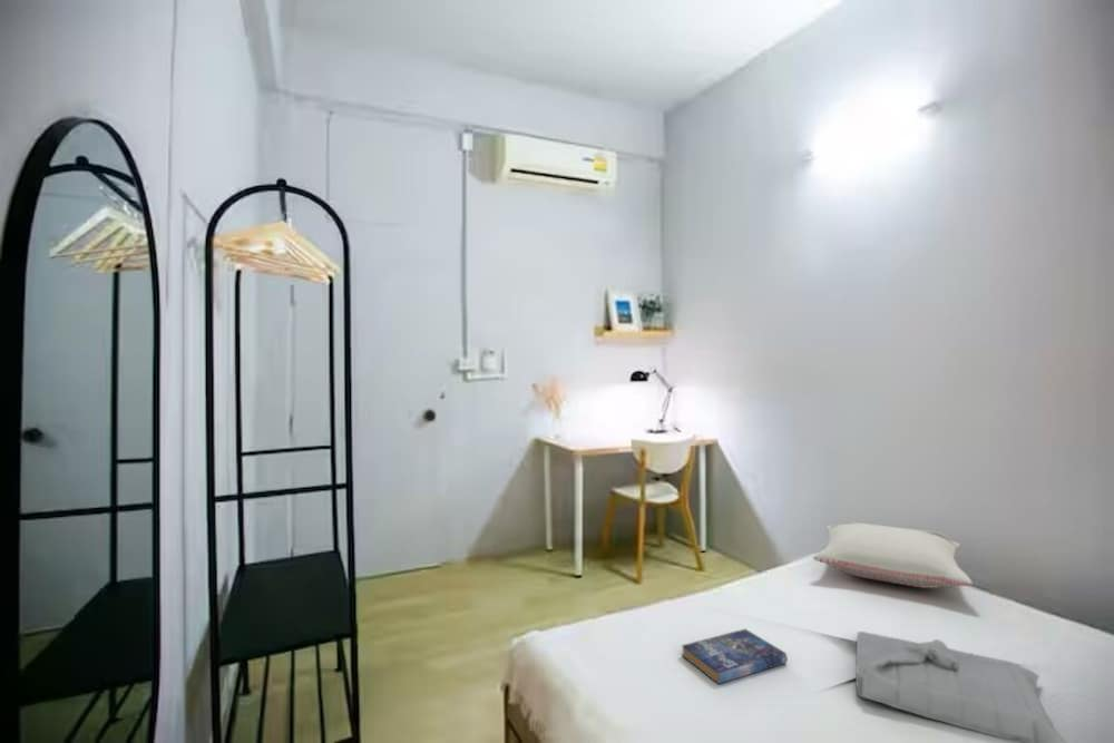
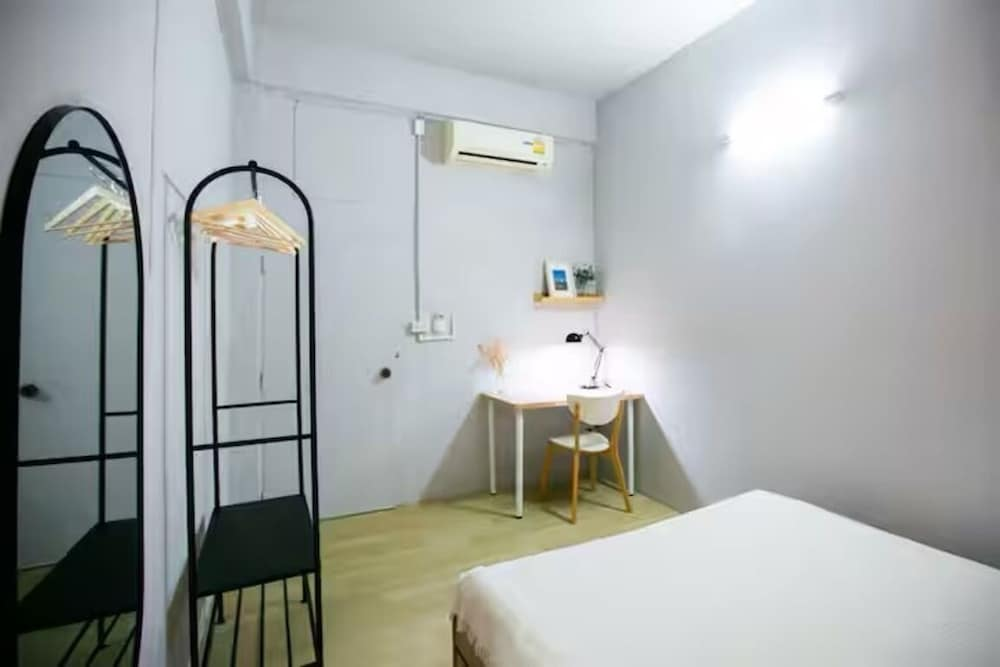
- pillow [812,520,974,589]
- book [681,628,789,685]
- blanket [854,630,1067,743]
